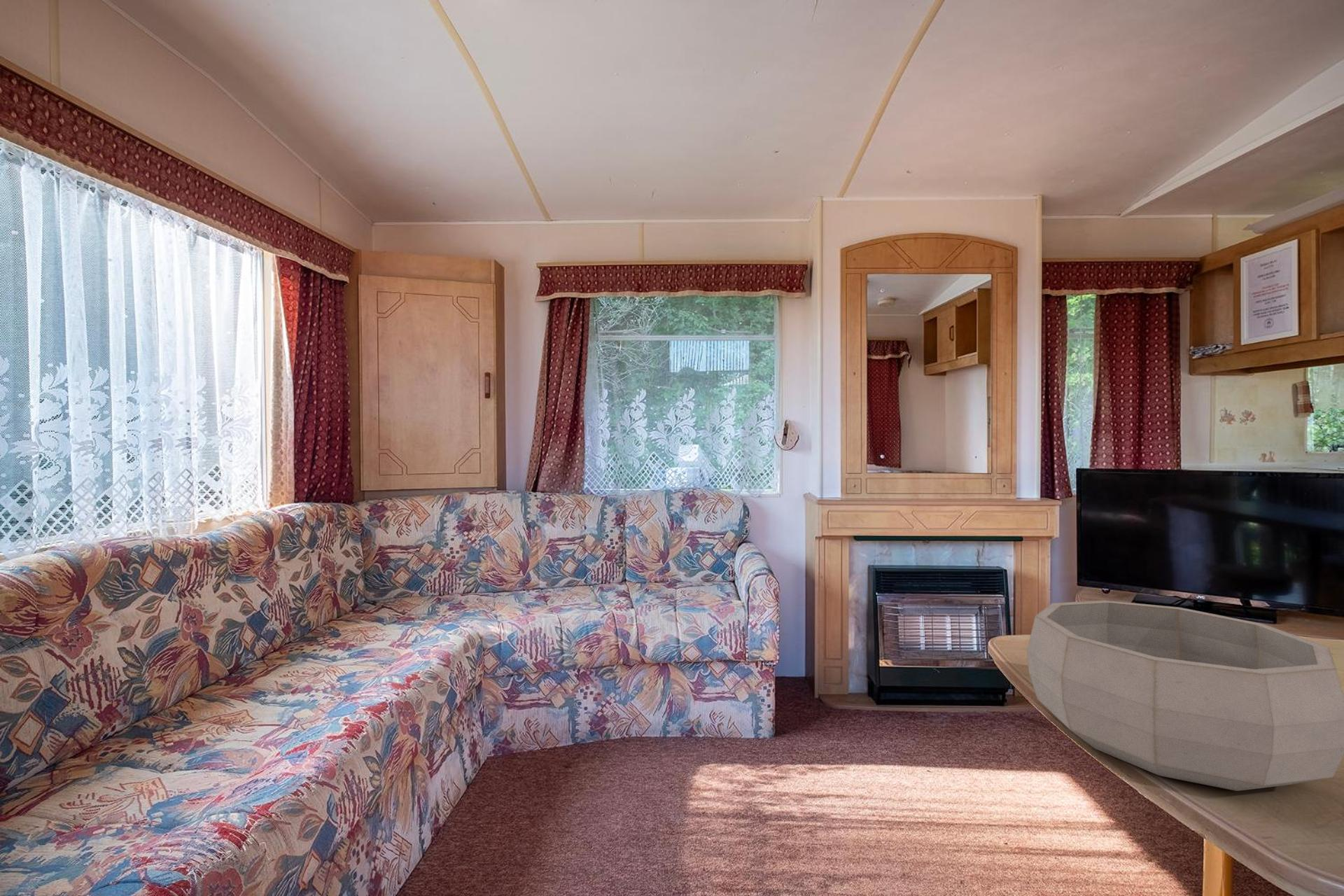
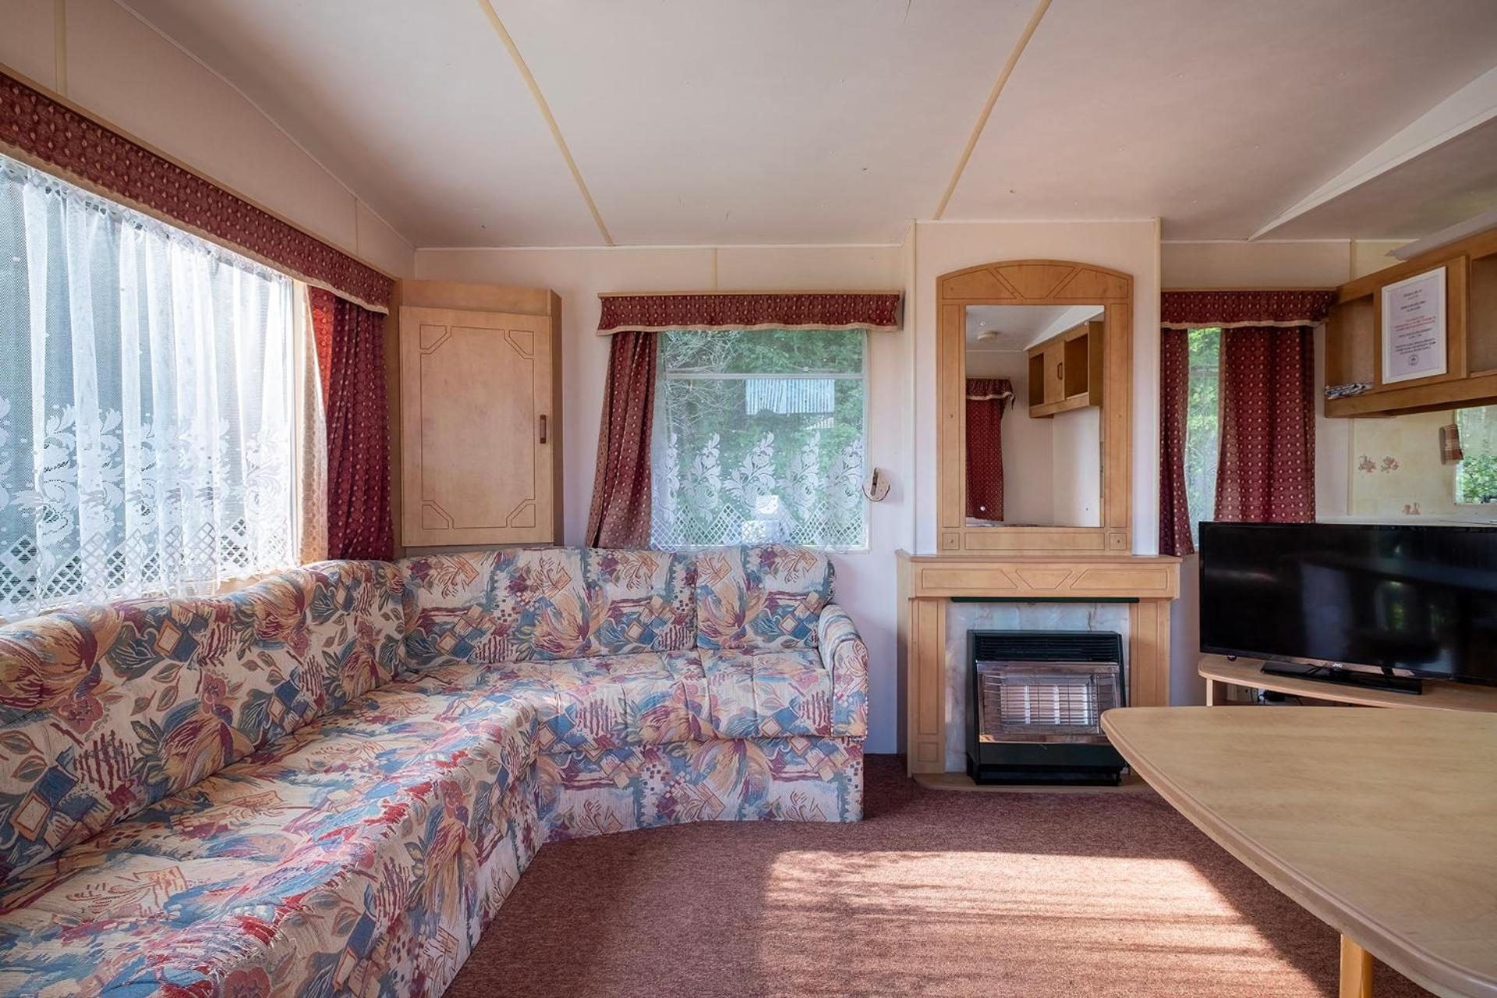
- decorative bowl [1026,600,1344,792]
